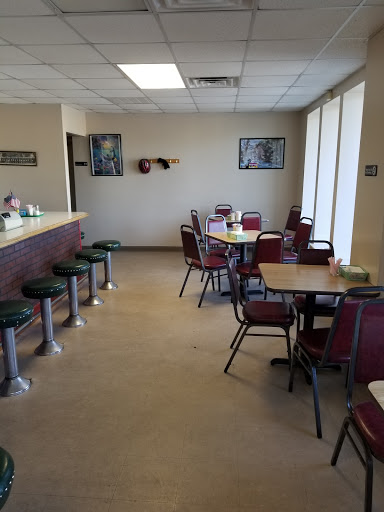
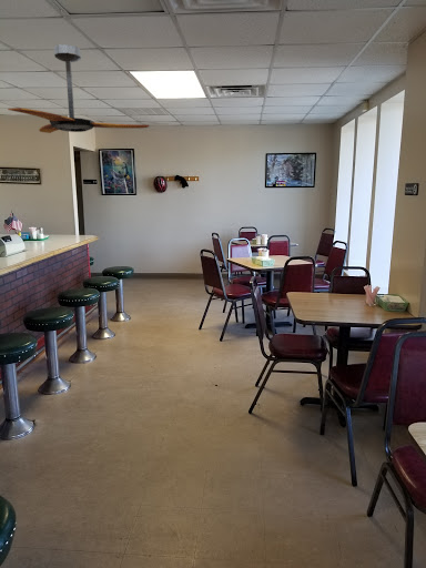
+ ceiling fan [7,43,150,134]
